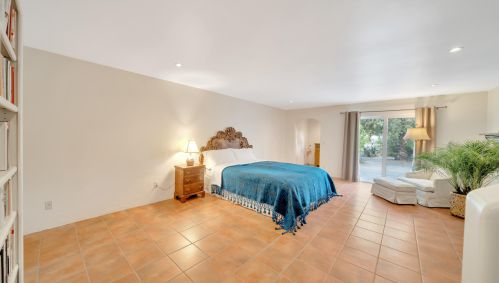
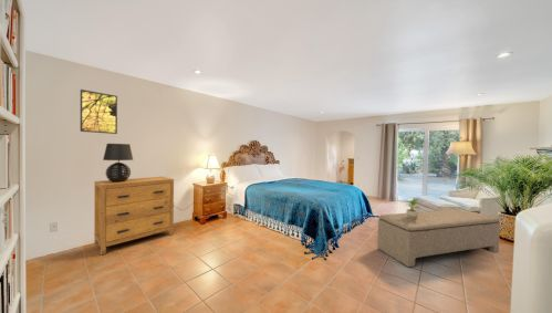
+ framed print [80,88,118,135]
+ table lamp [102,143,134,182]
+ bench [376,208,501,268]
+ potted plant [402,198,423,219]
+ dresser [93,176,175,255]
